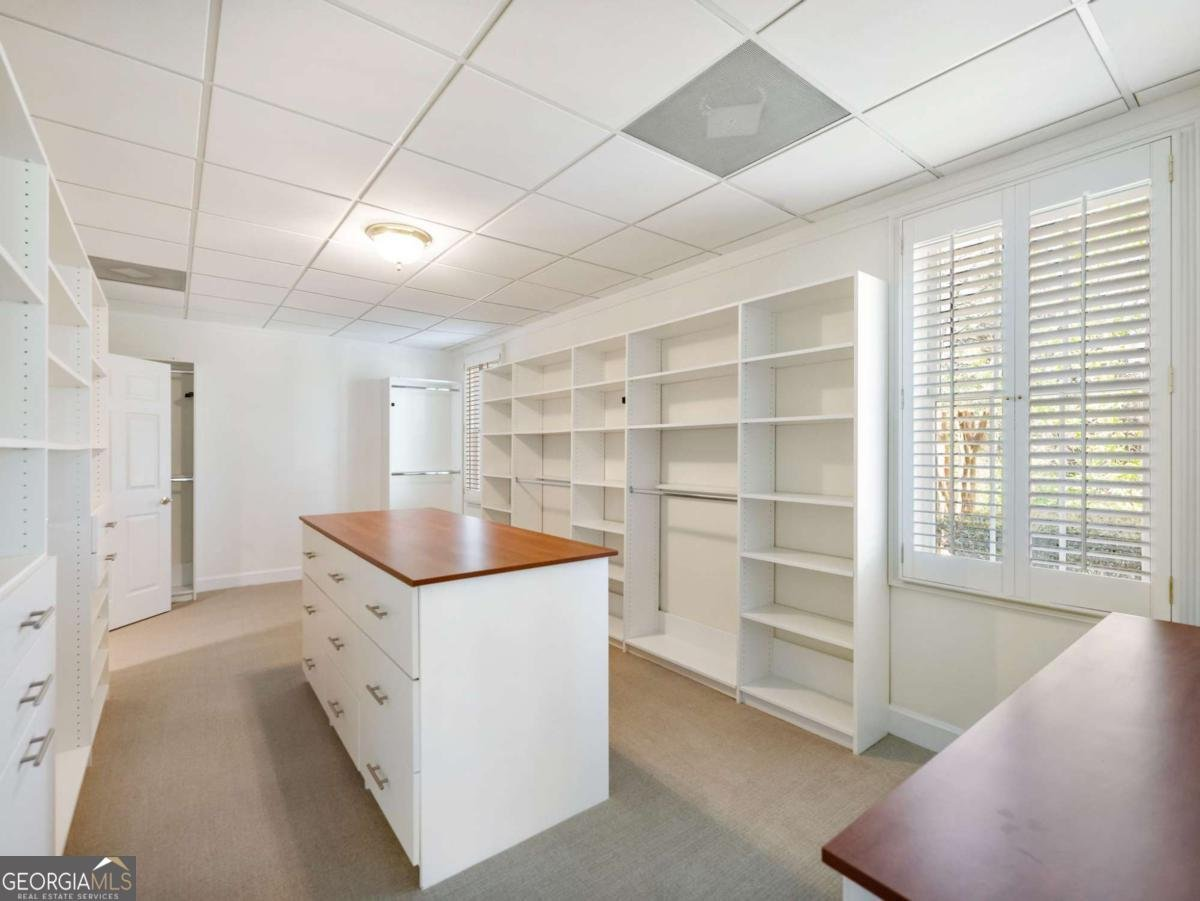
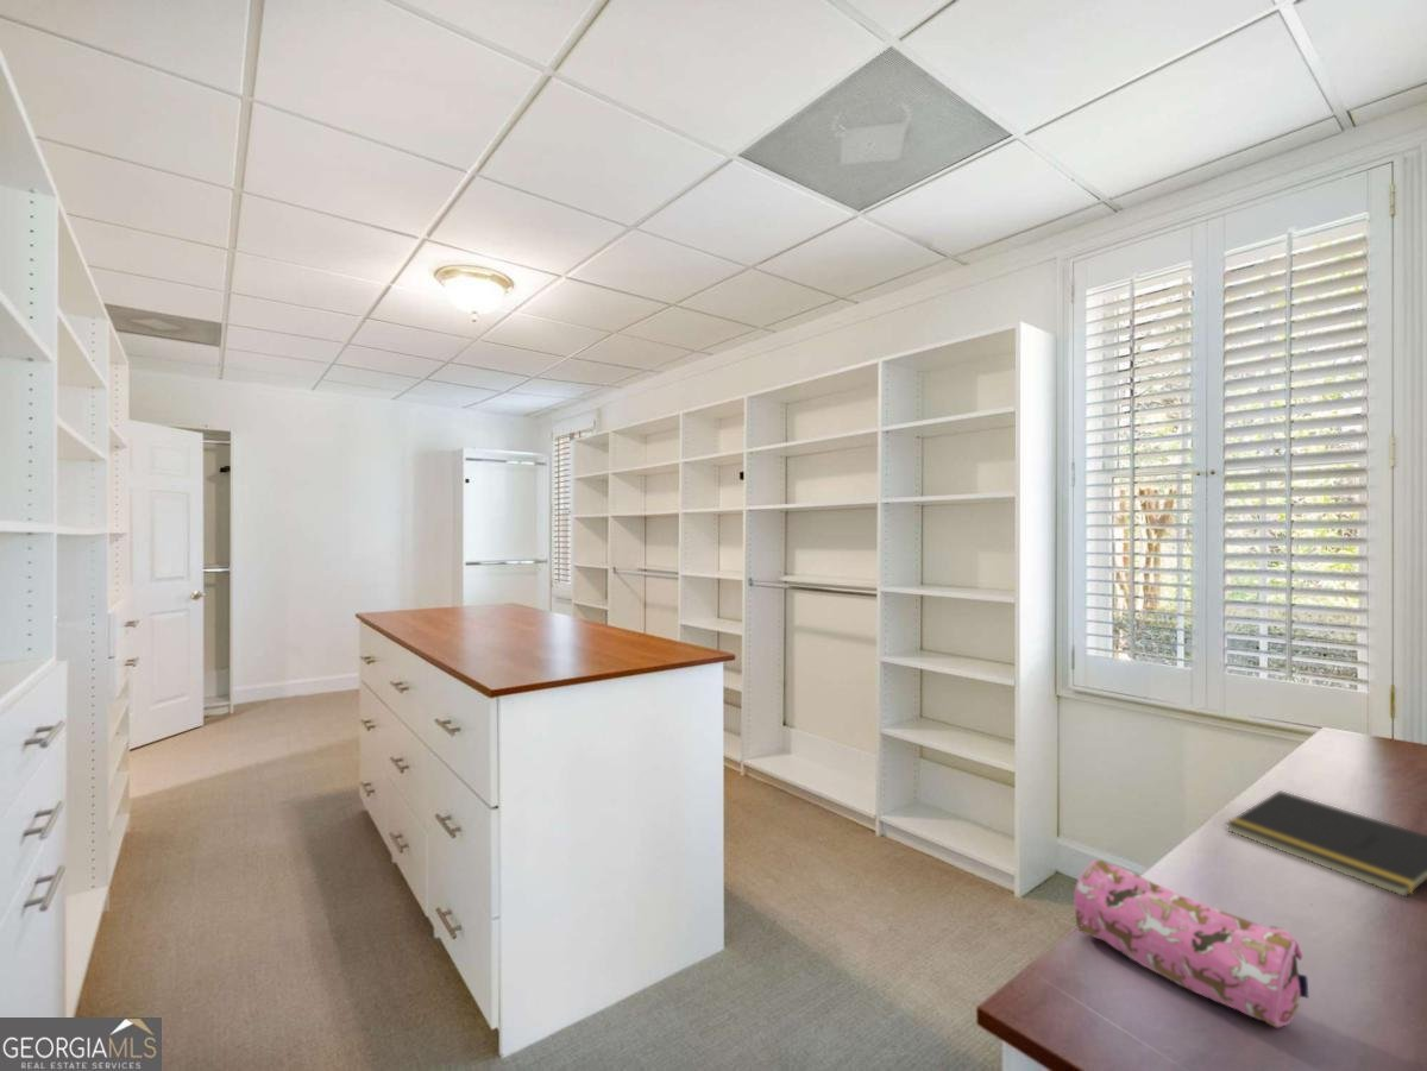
+ notepad [1225,789,1427,897]
+ pencil case [1073,858,1309,1028]
